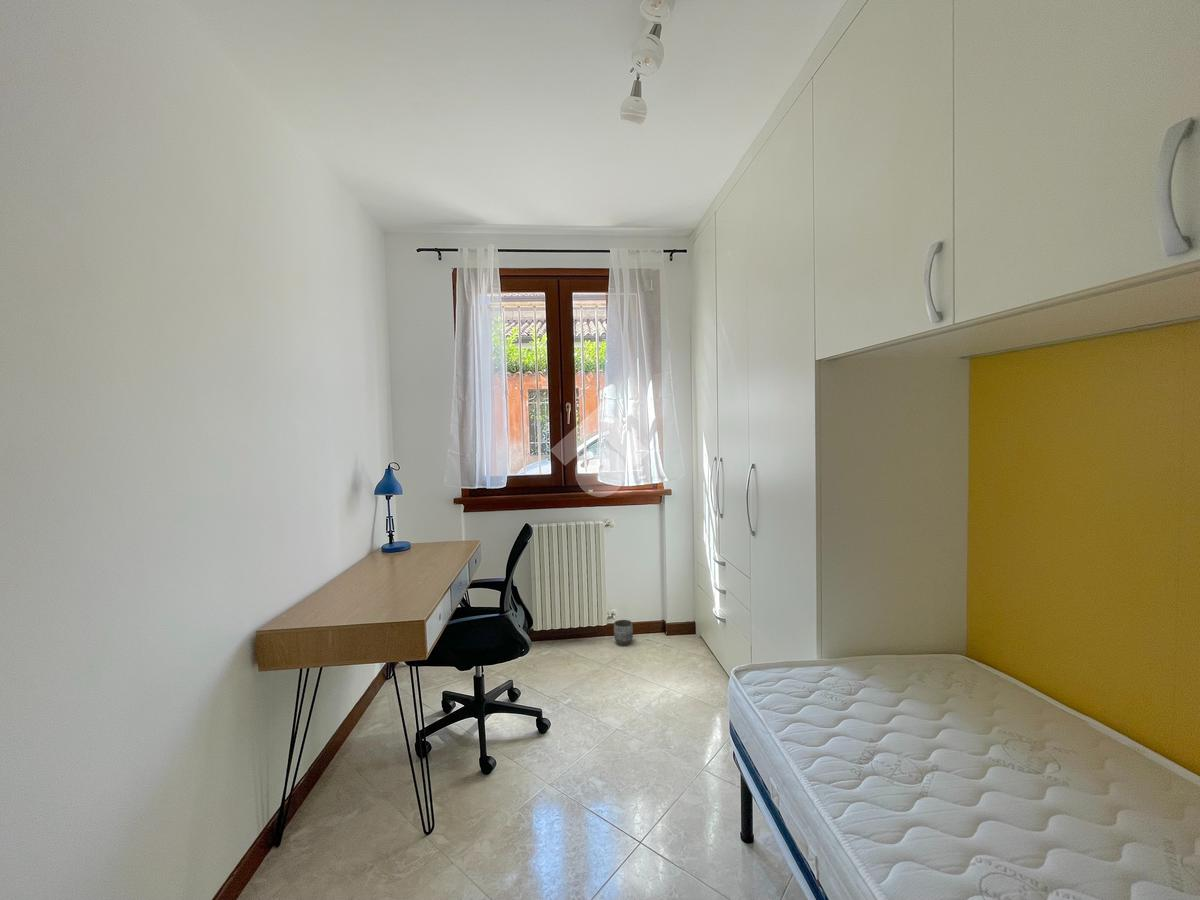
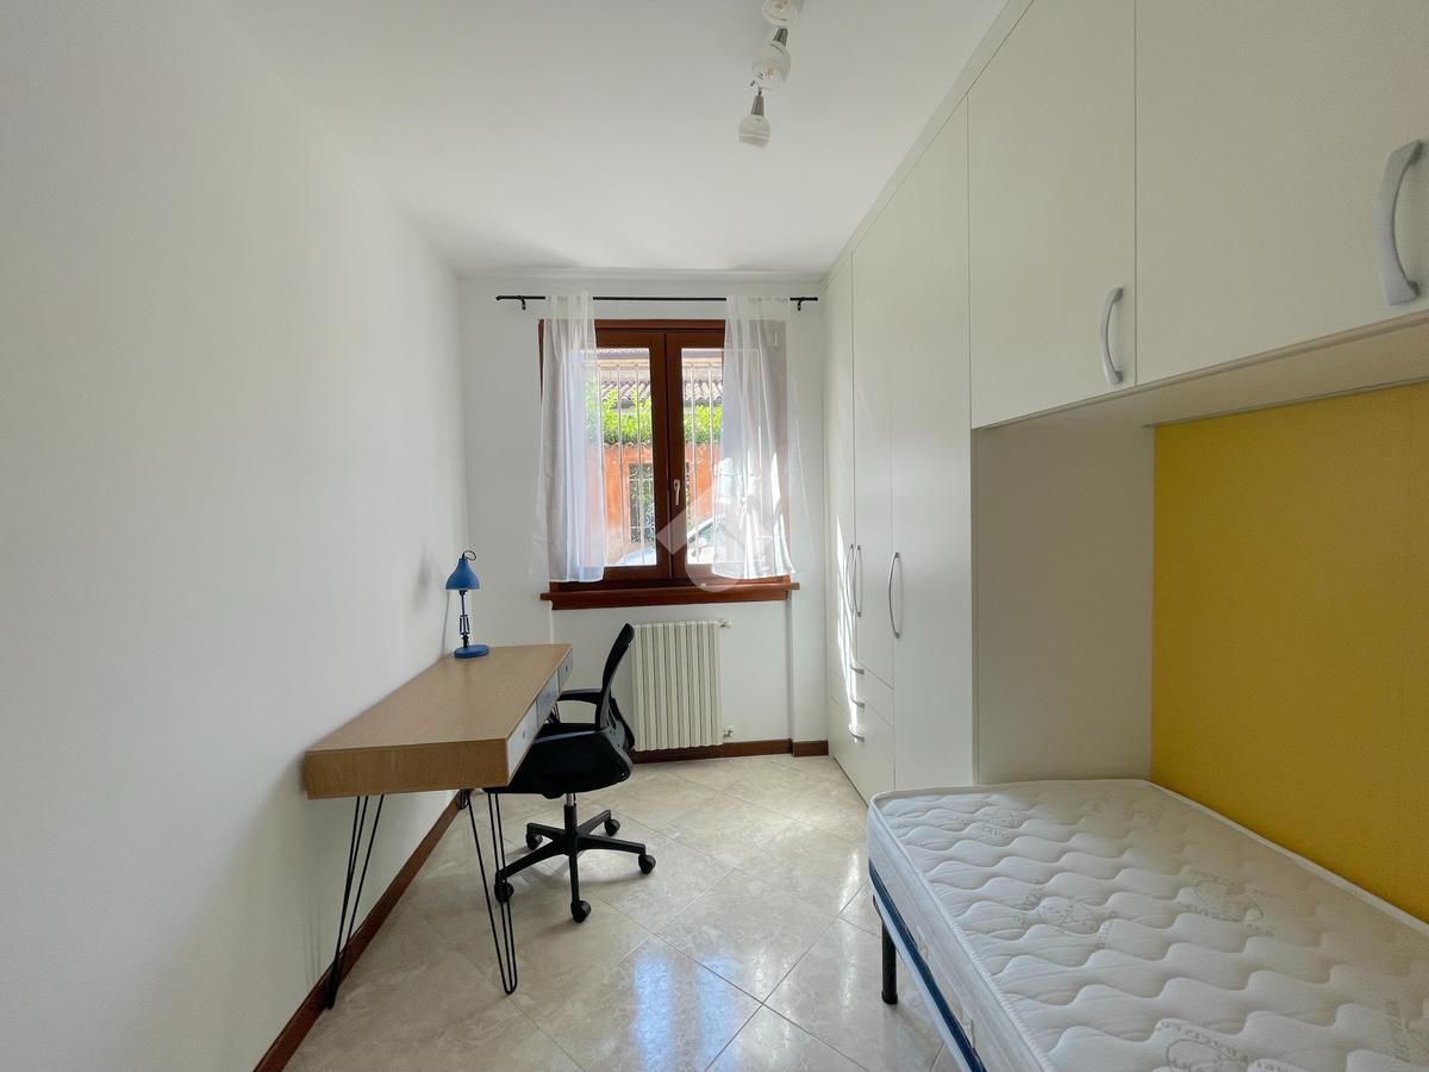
- planter [613,619,634,646]
